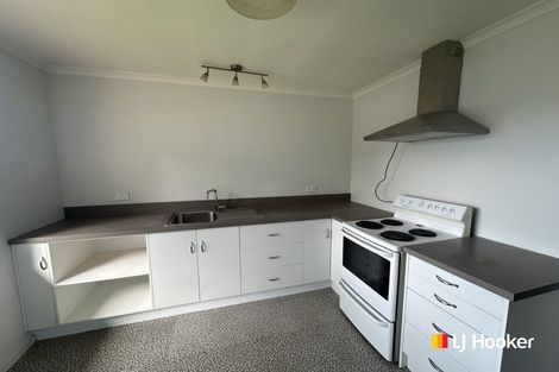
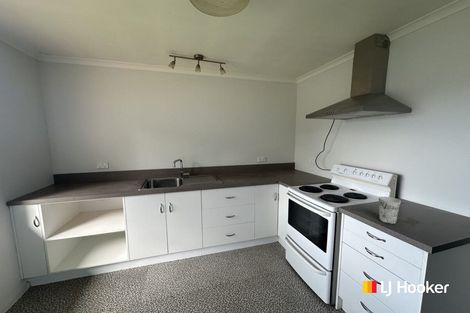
+ cup [378,196,402,225]
